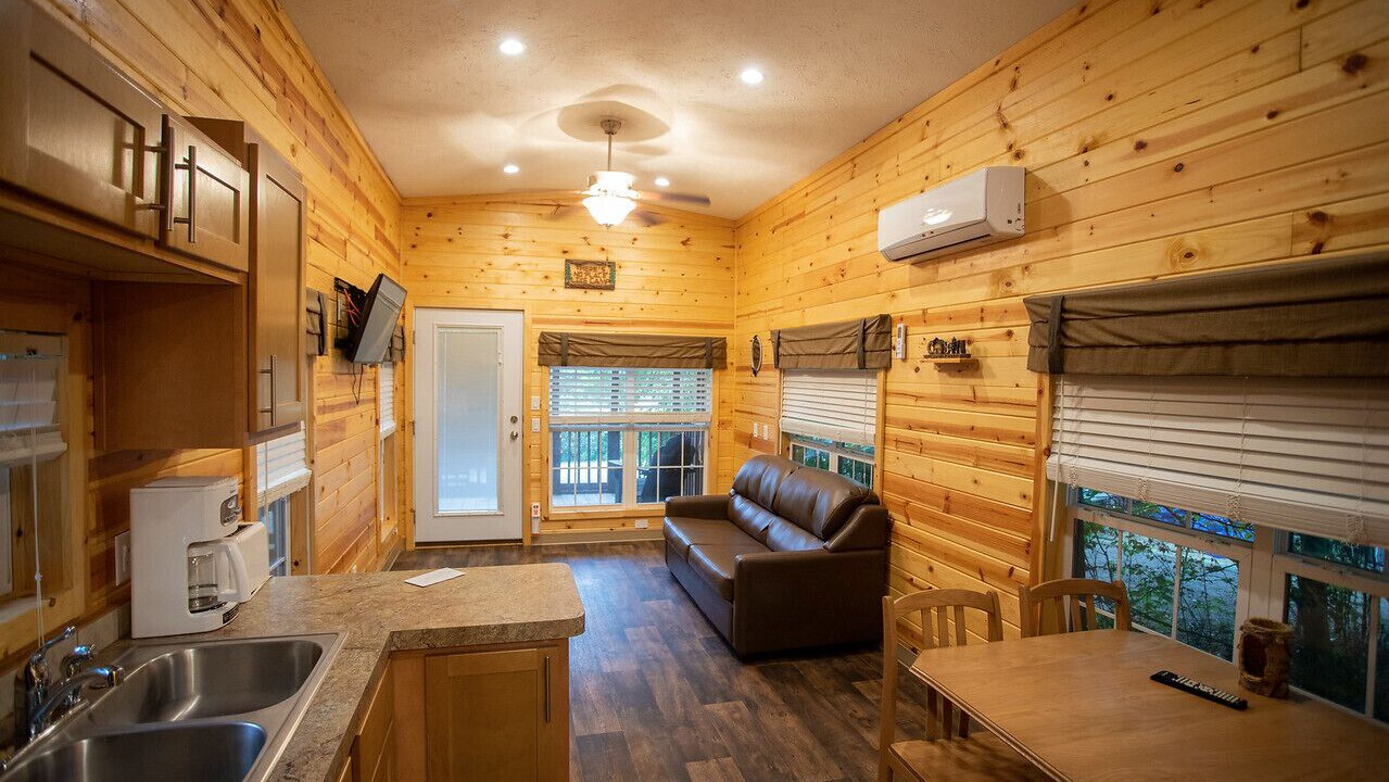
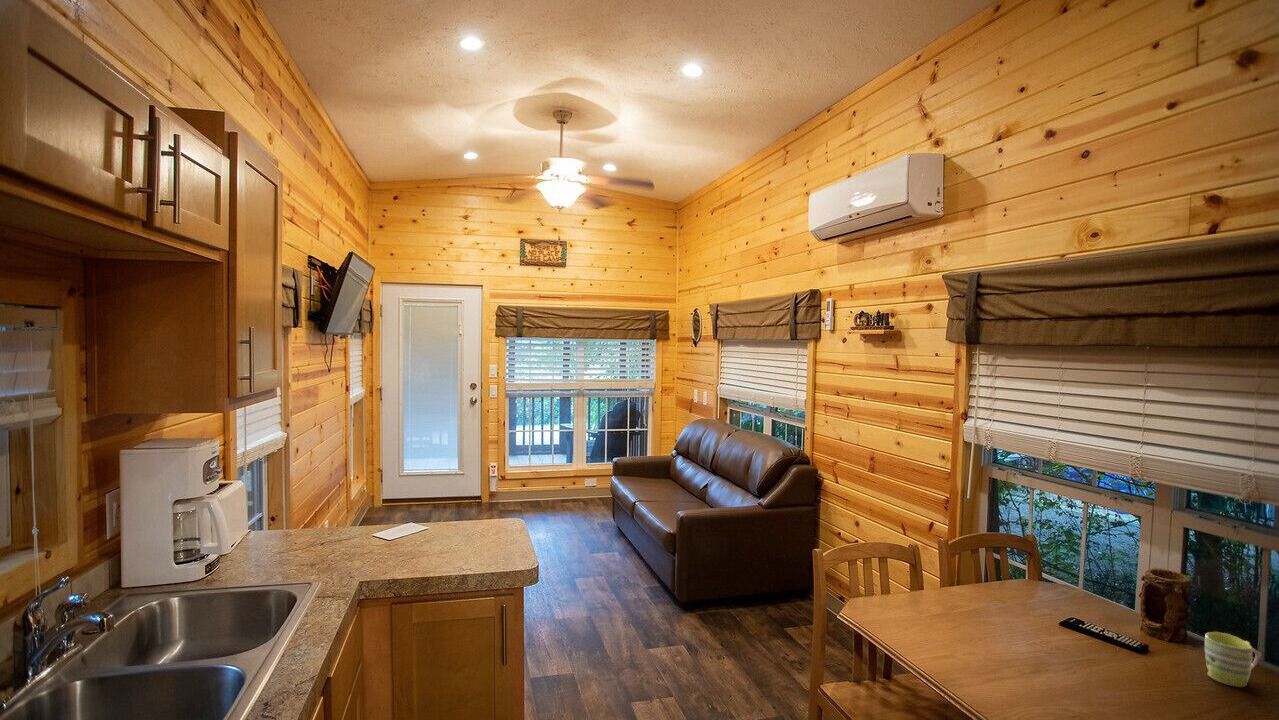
+ mug [1204,631,1262,688]
